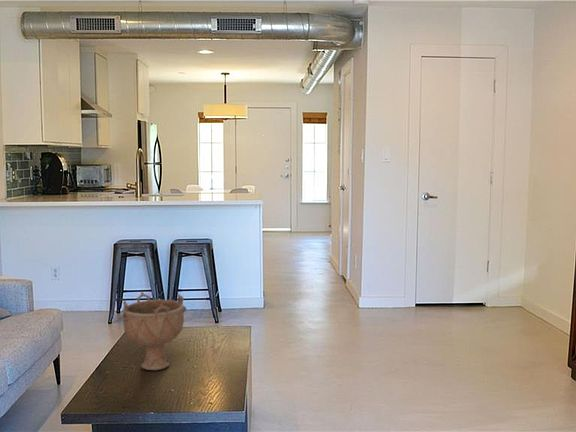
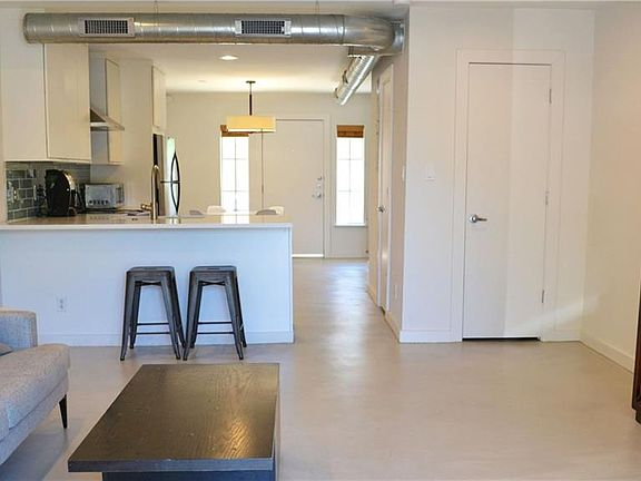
- decorative bowl [118,291,188,371]
